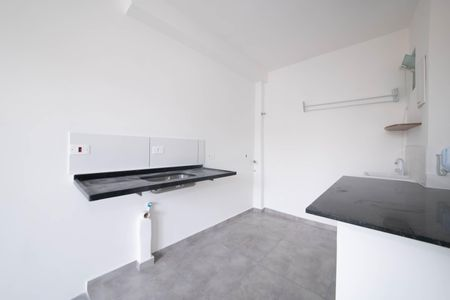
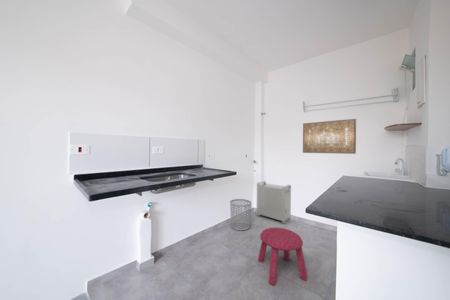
+ waste bin [229,198,252,231]
+ wall art [302,118,357,155]
+ storage bin [256,180,292,225]
+ stool [257,226,309,286]
